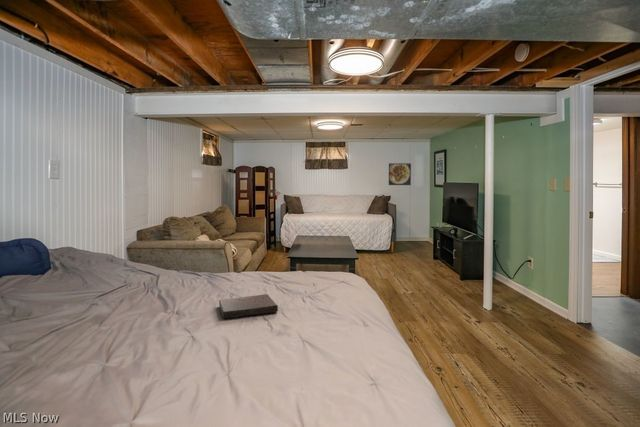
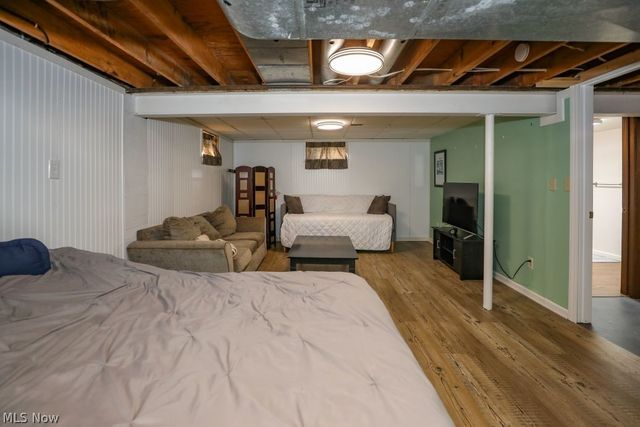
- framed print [388,162,412,186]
- book [218,293,279,320]
